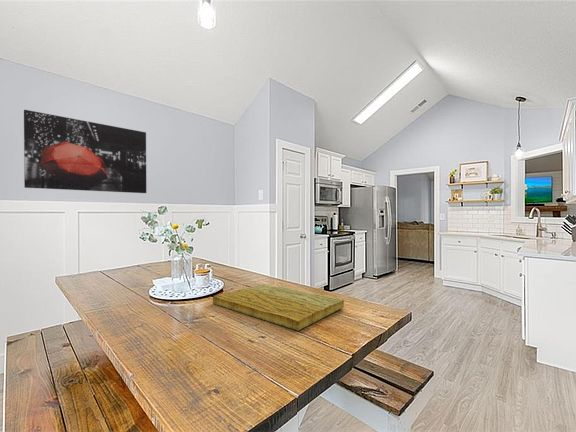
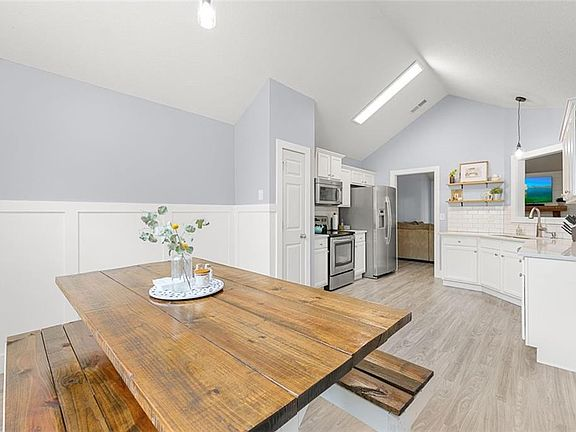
- cutting board [212,283,345,332]
- wall art [23,109,147,194]
